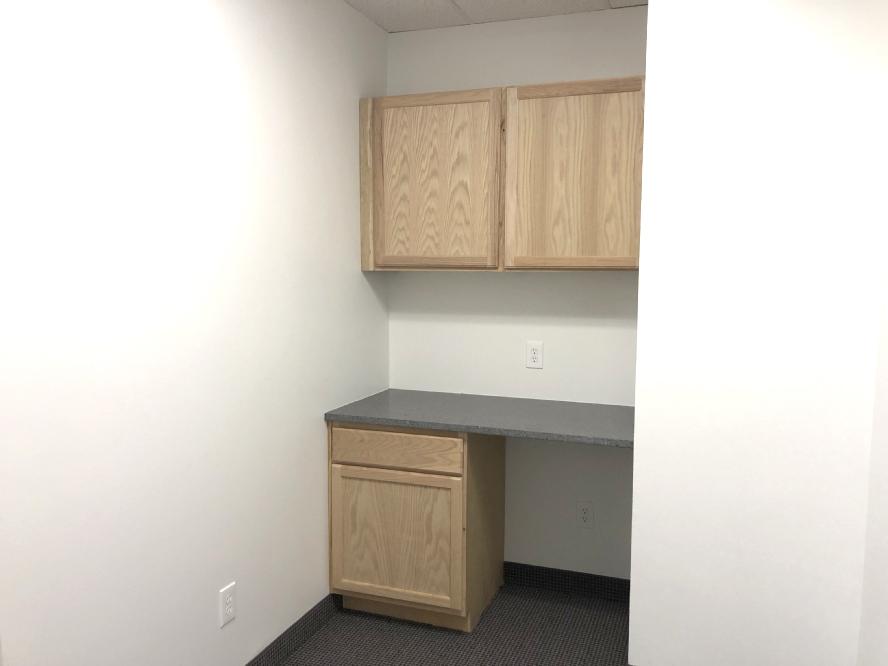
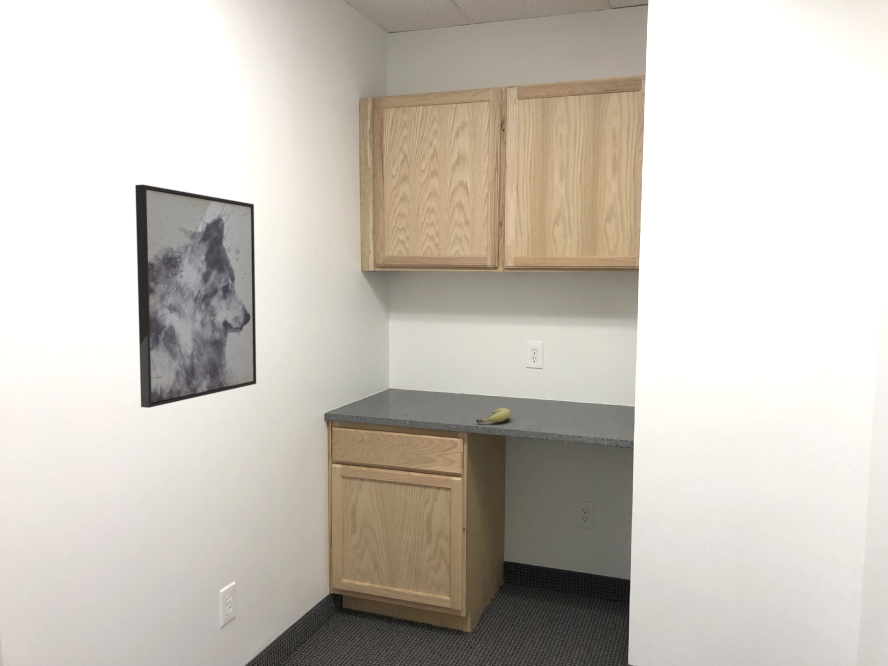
+ fruit [475,407,511,425]
+ wall art [134,184,257,409]
